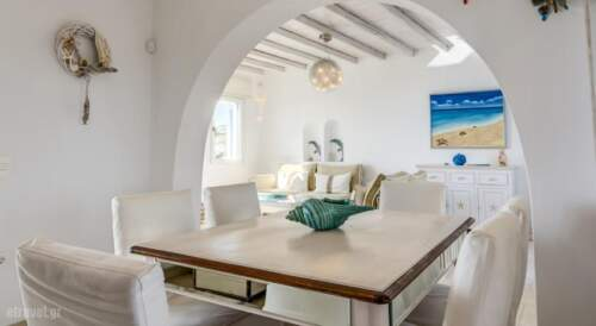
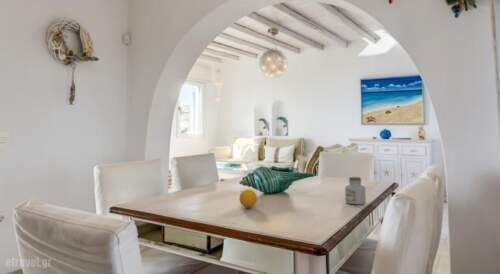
+ jar [344,176,367,205]
+ fruit [238,188,258,208]
